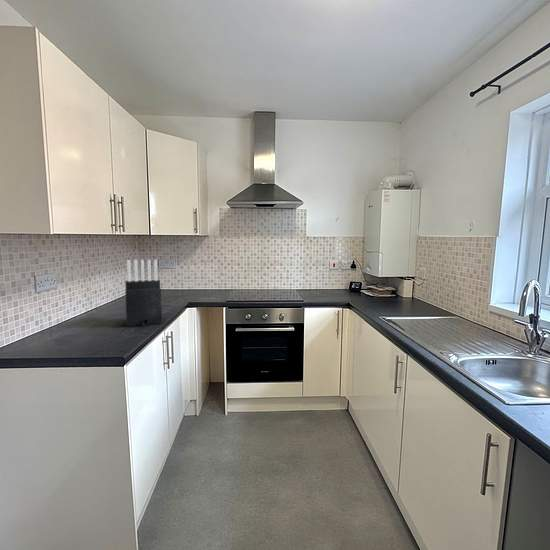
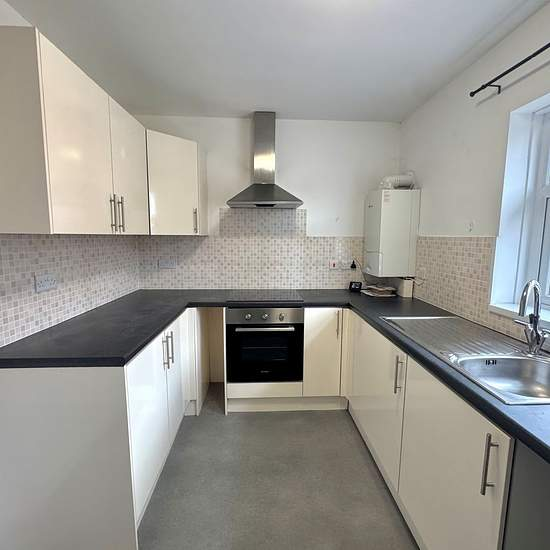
- knife block [124,259,163,328]
